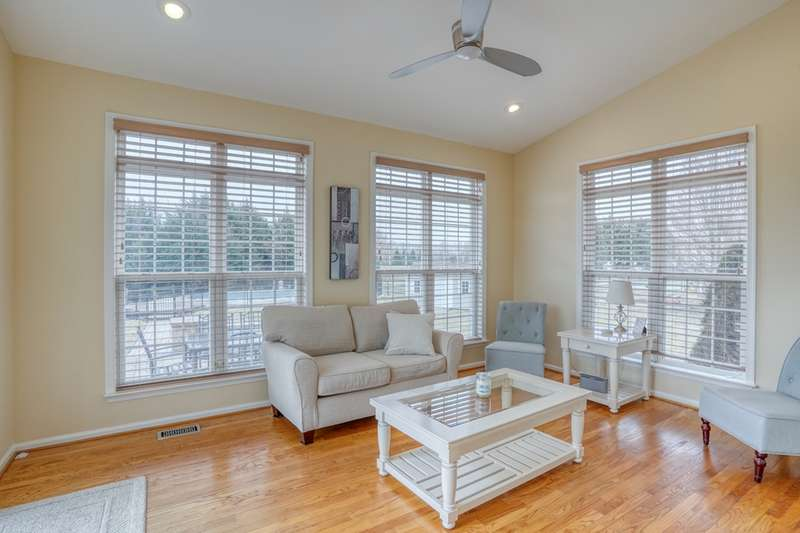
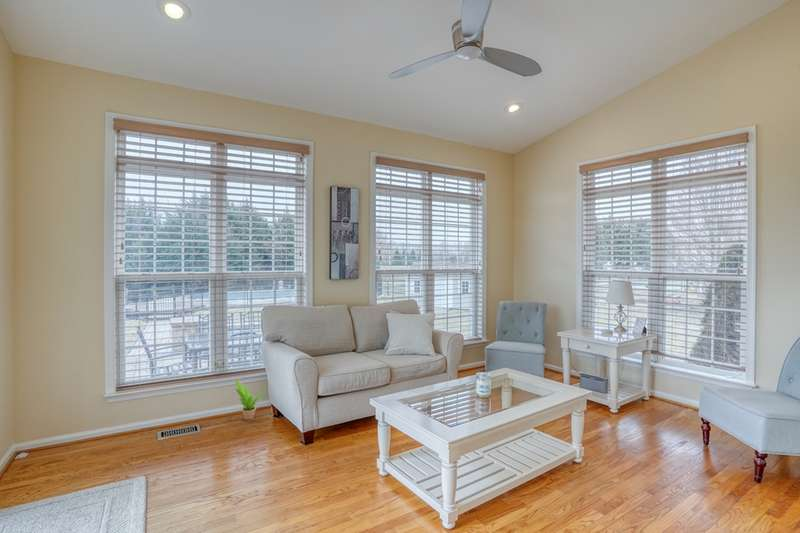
+ potted plant [235,379,266,421]
